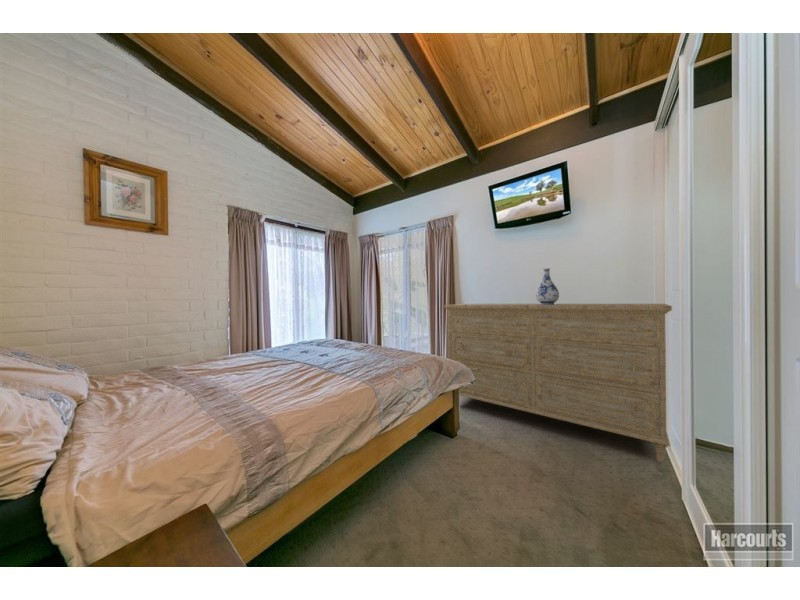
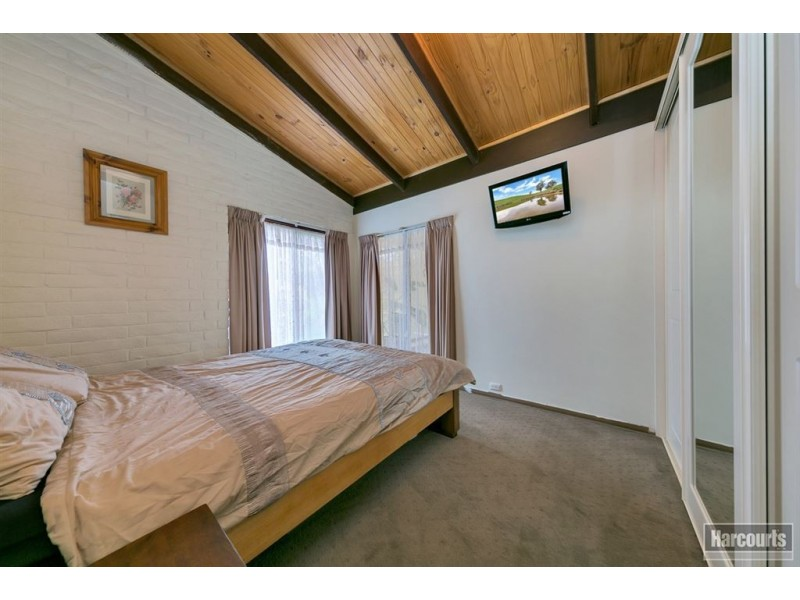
- dresser [444,303,673,464]
- vase [535,267,560,305]
